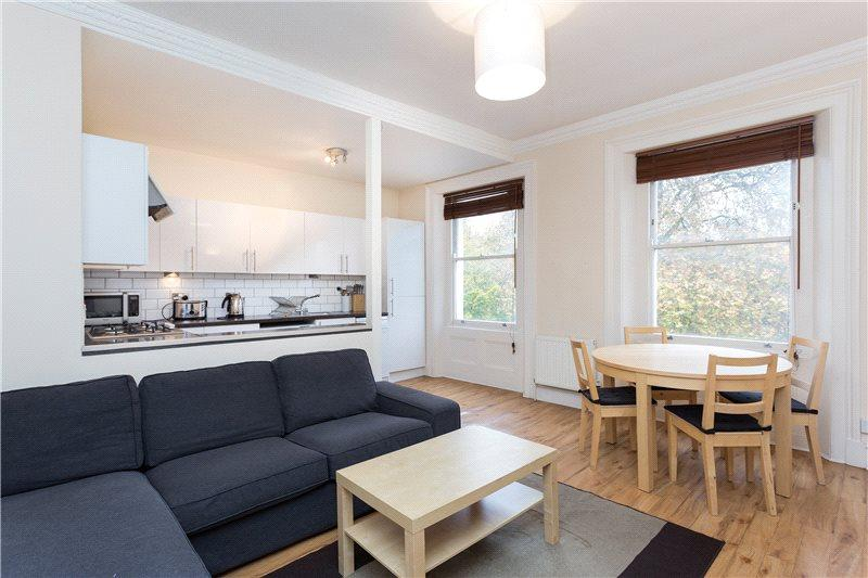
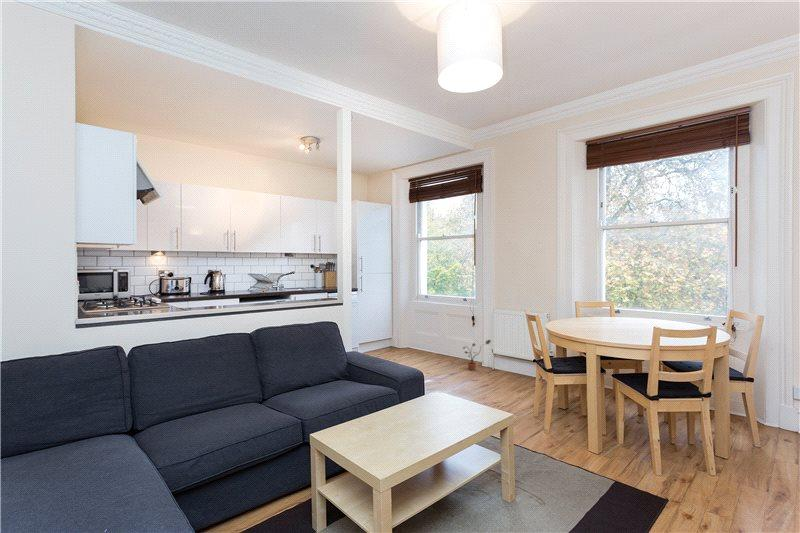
+ potted plant [462,339,492,371]
